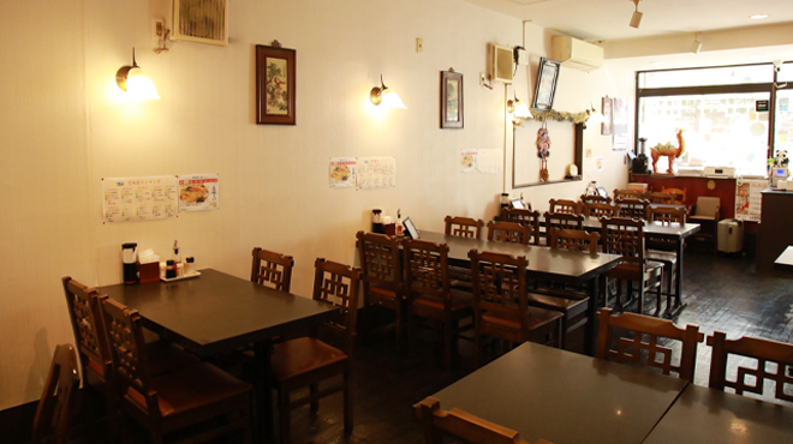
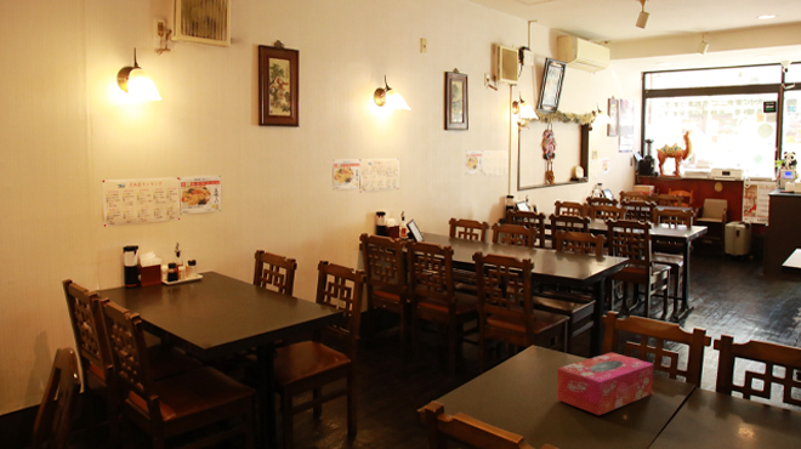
+ tissue box [556,352,654,416]
